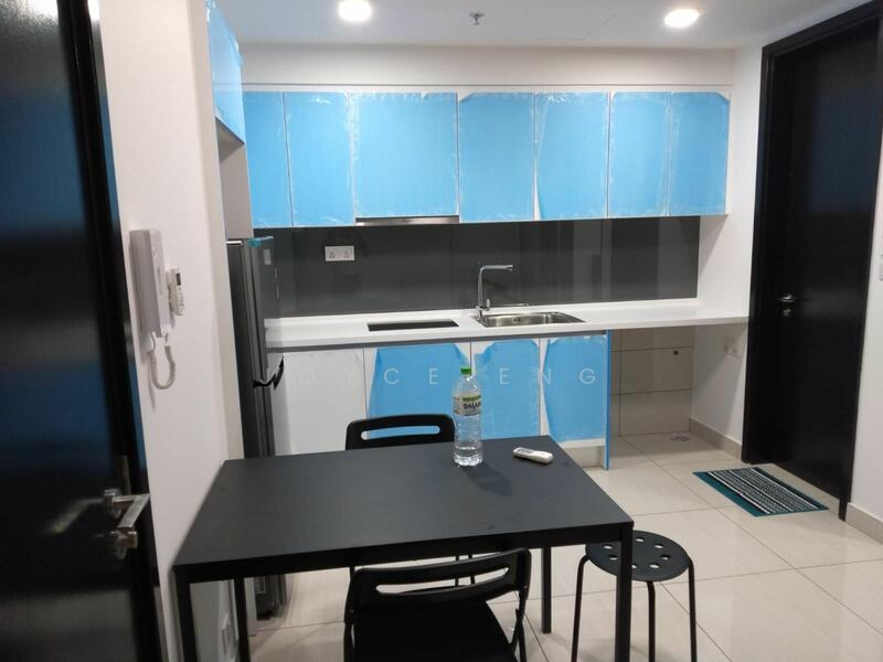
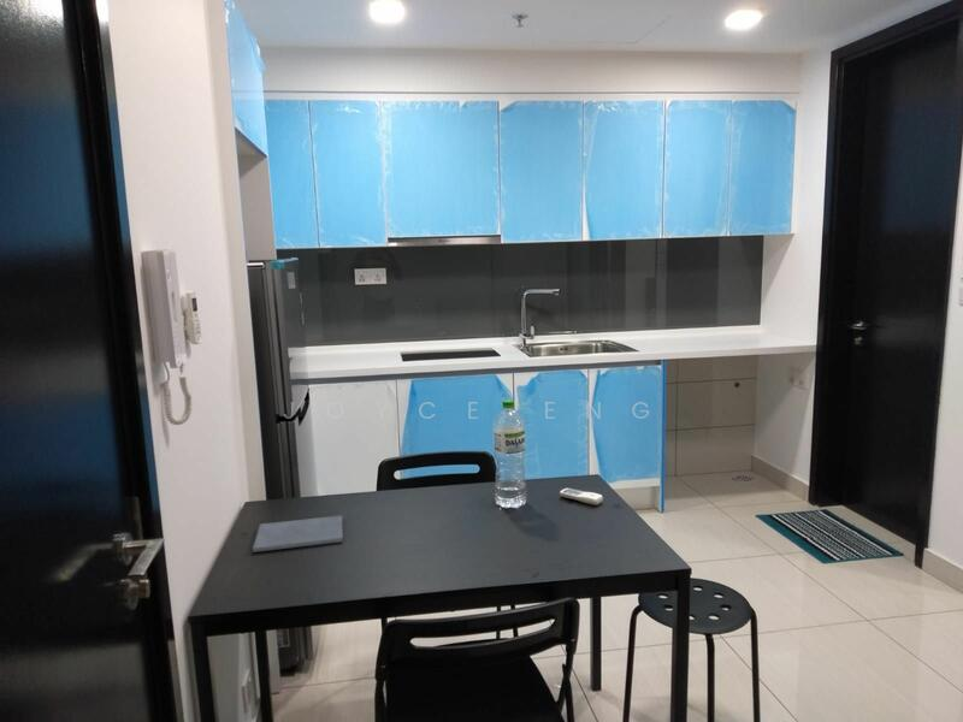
+ notepad [252,514,344,554]
